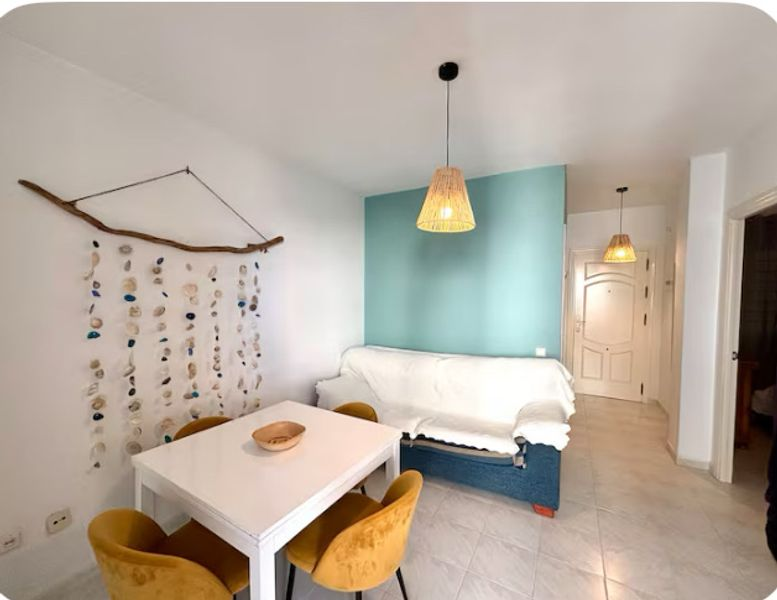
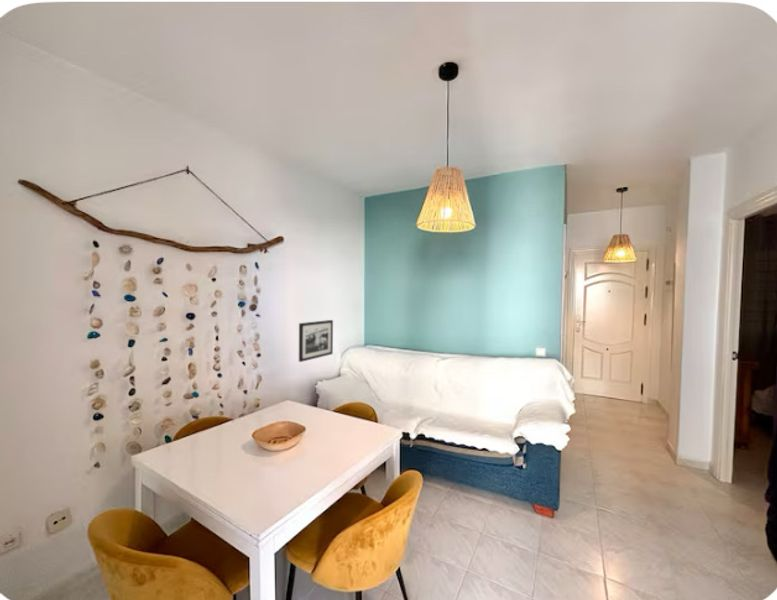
+ picture frame [298,319,334,363]
